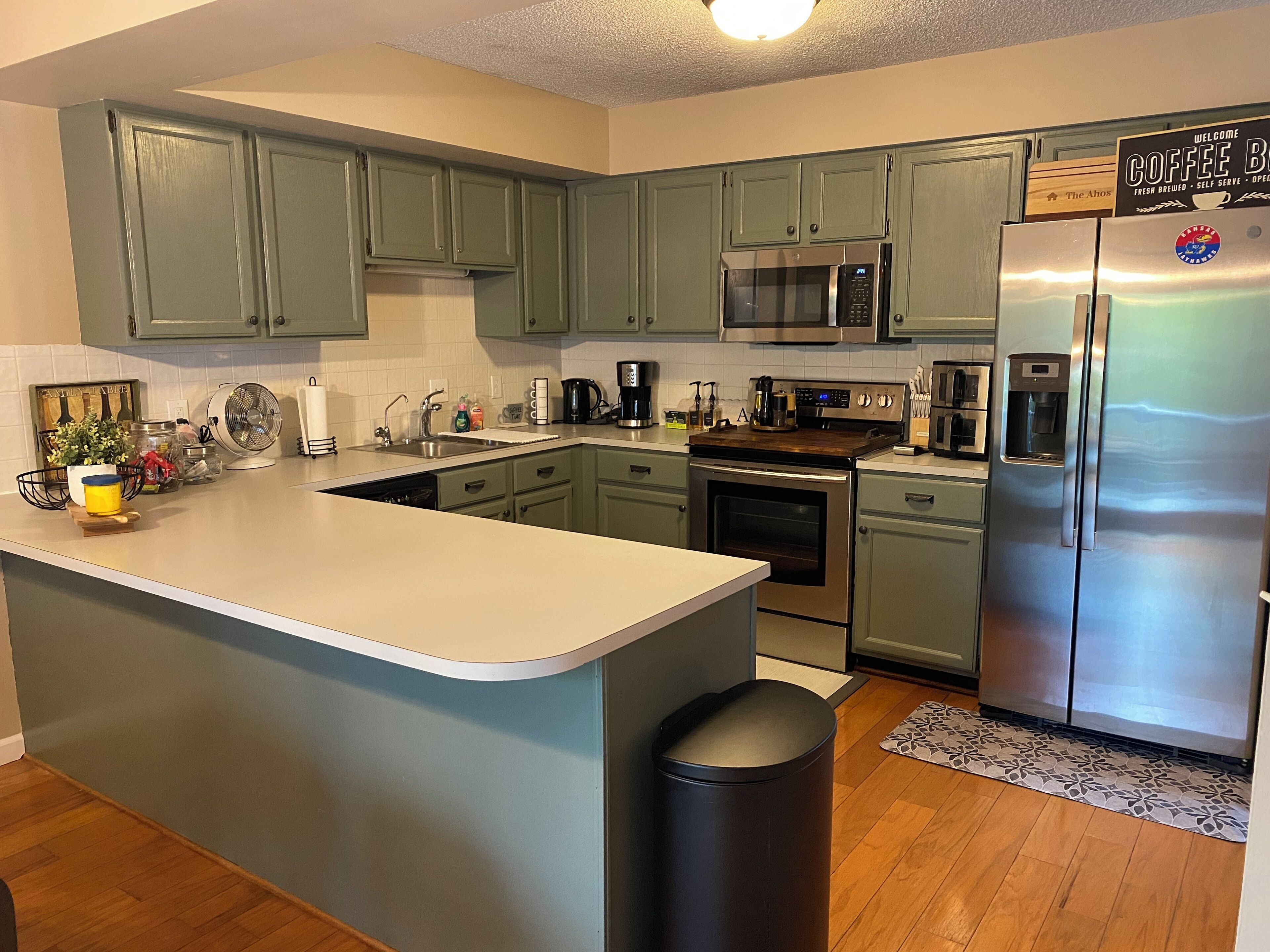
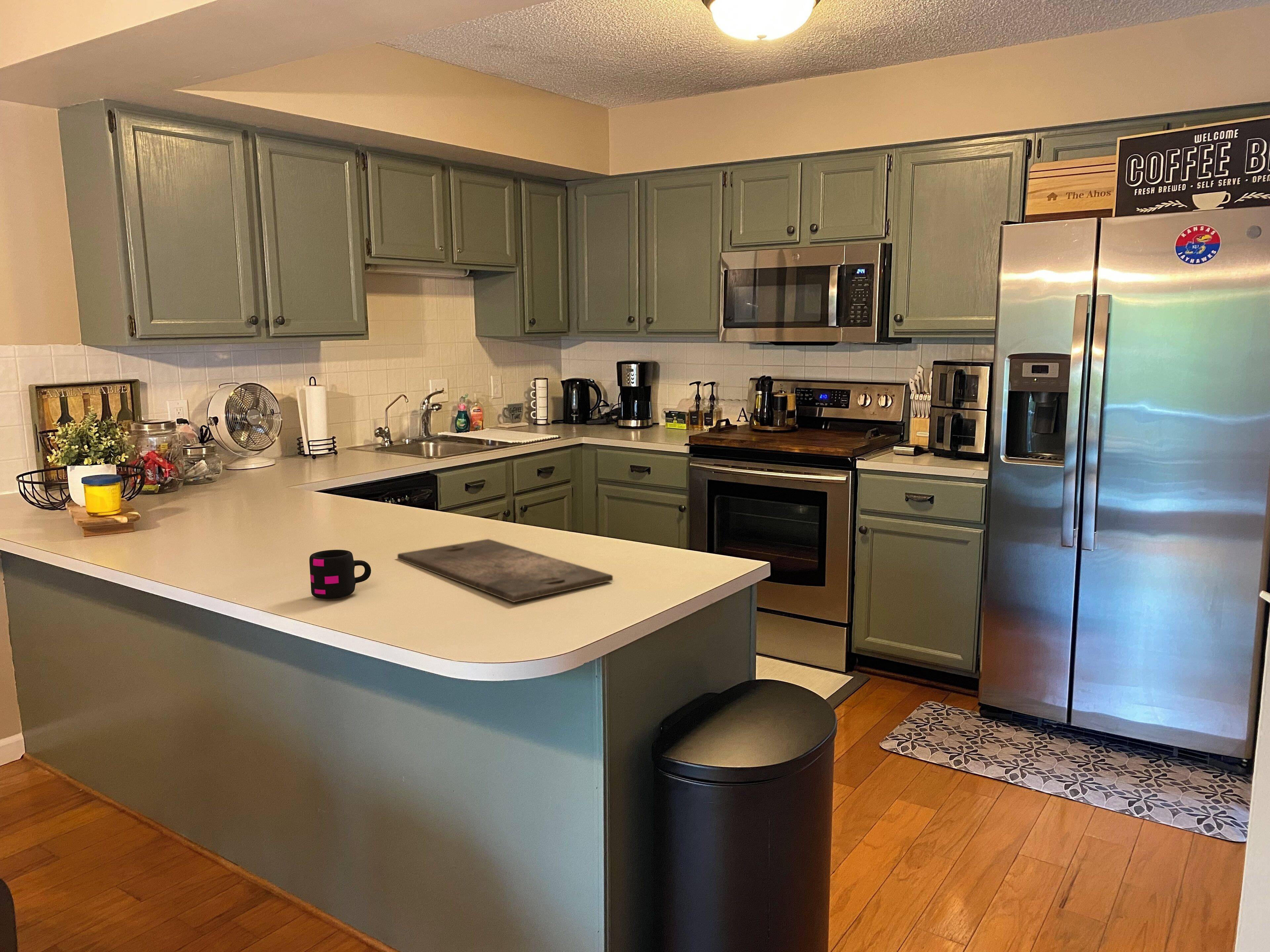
+ mug [309,549,371,599]
+ cutting board [397,538,613,603]
